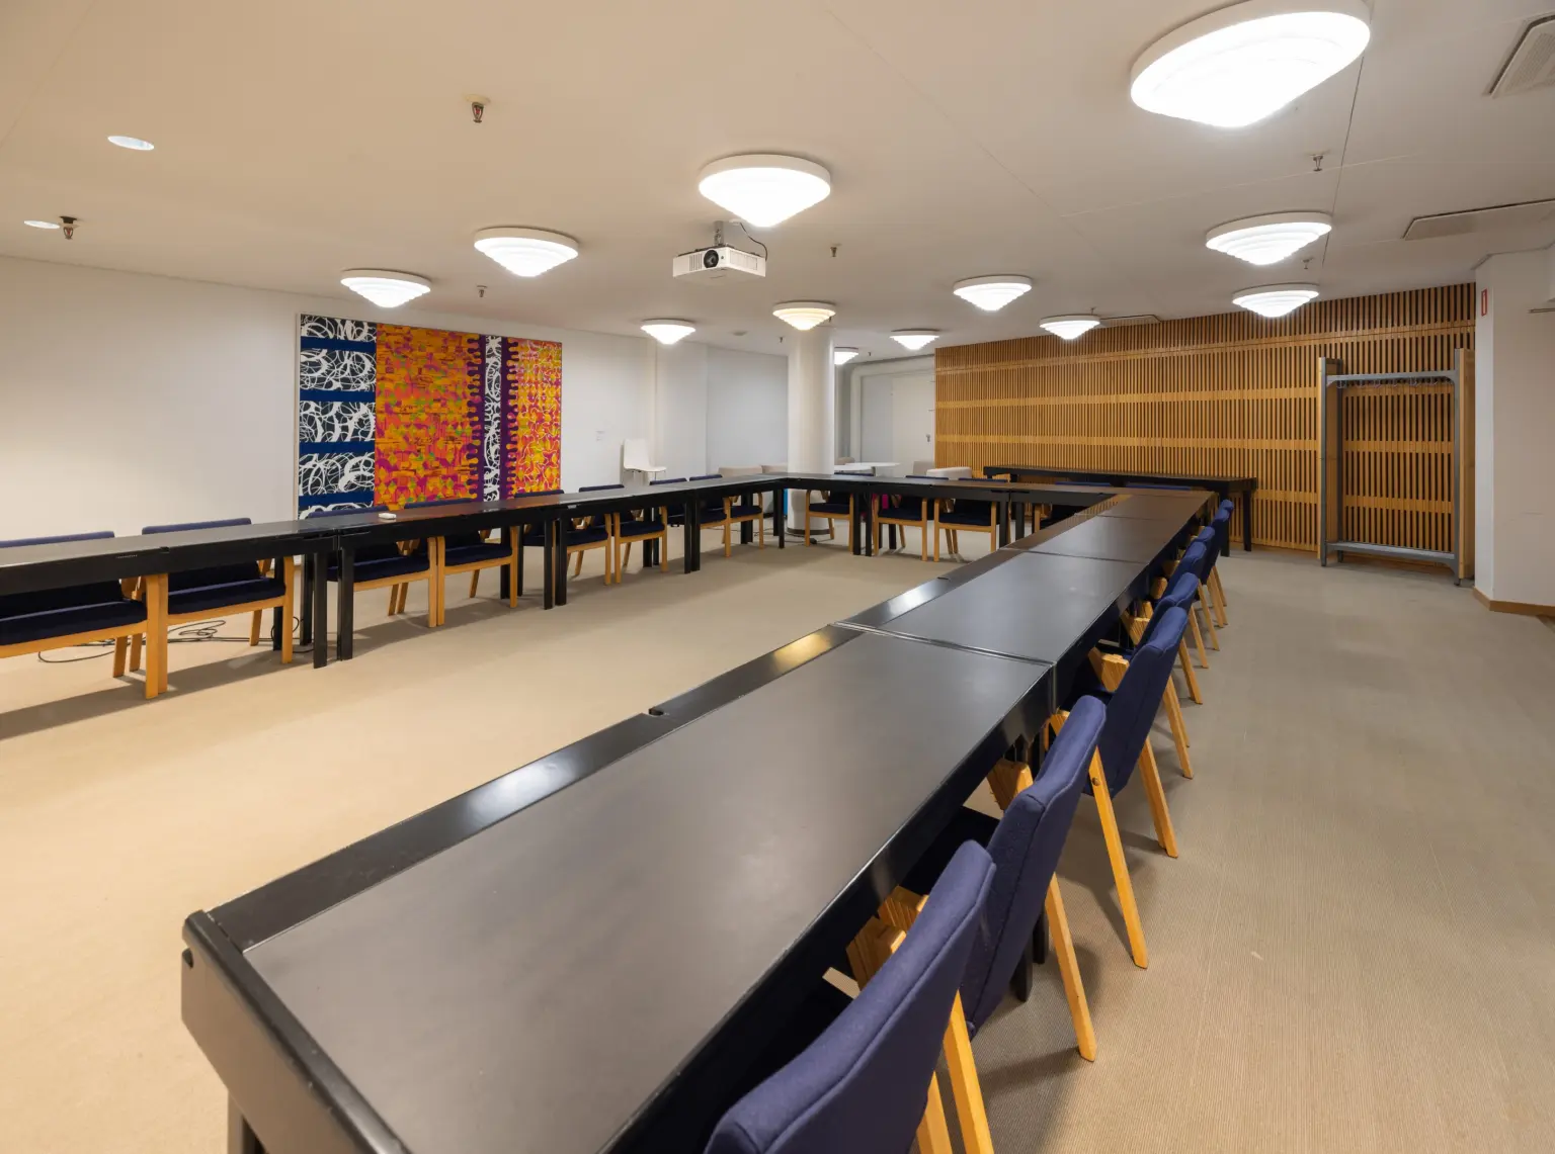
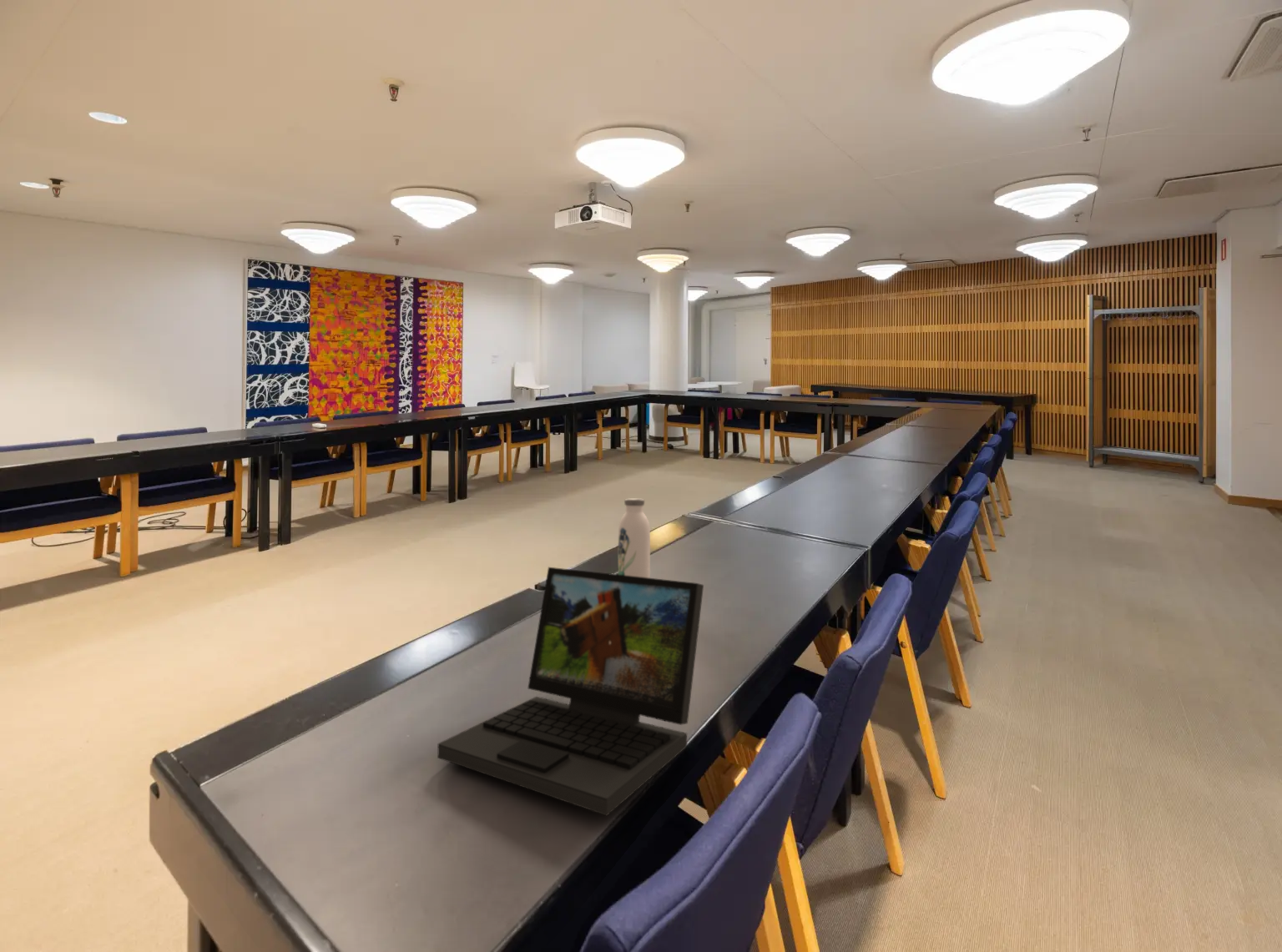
+ laptop [437,567,704,817]
+ water bottle [618,497,651,578]
